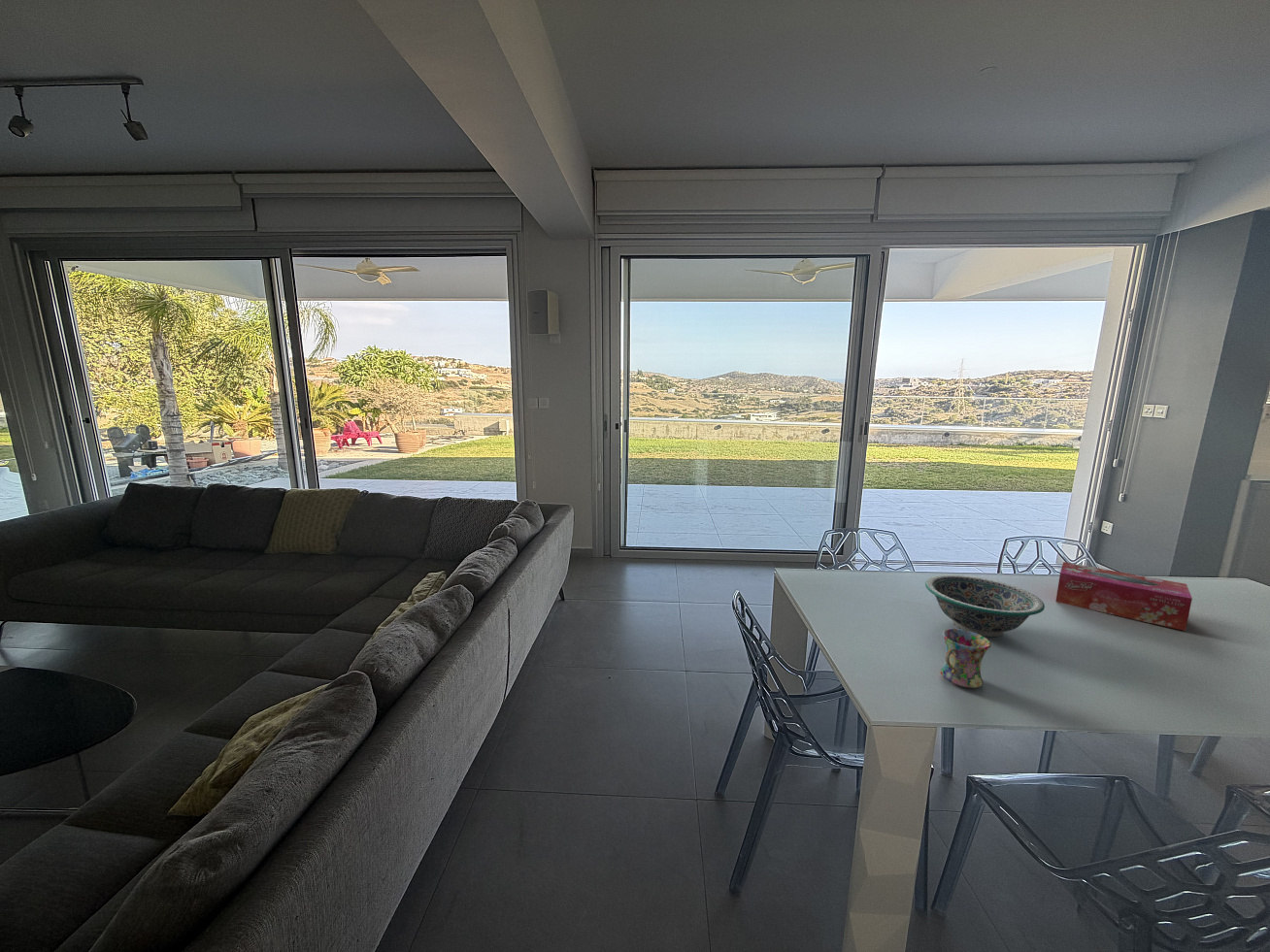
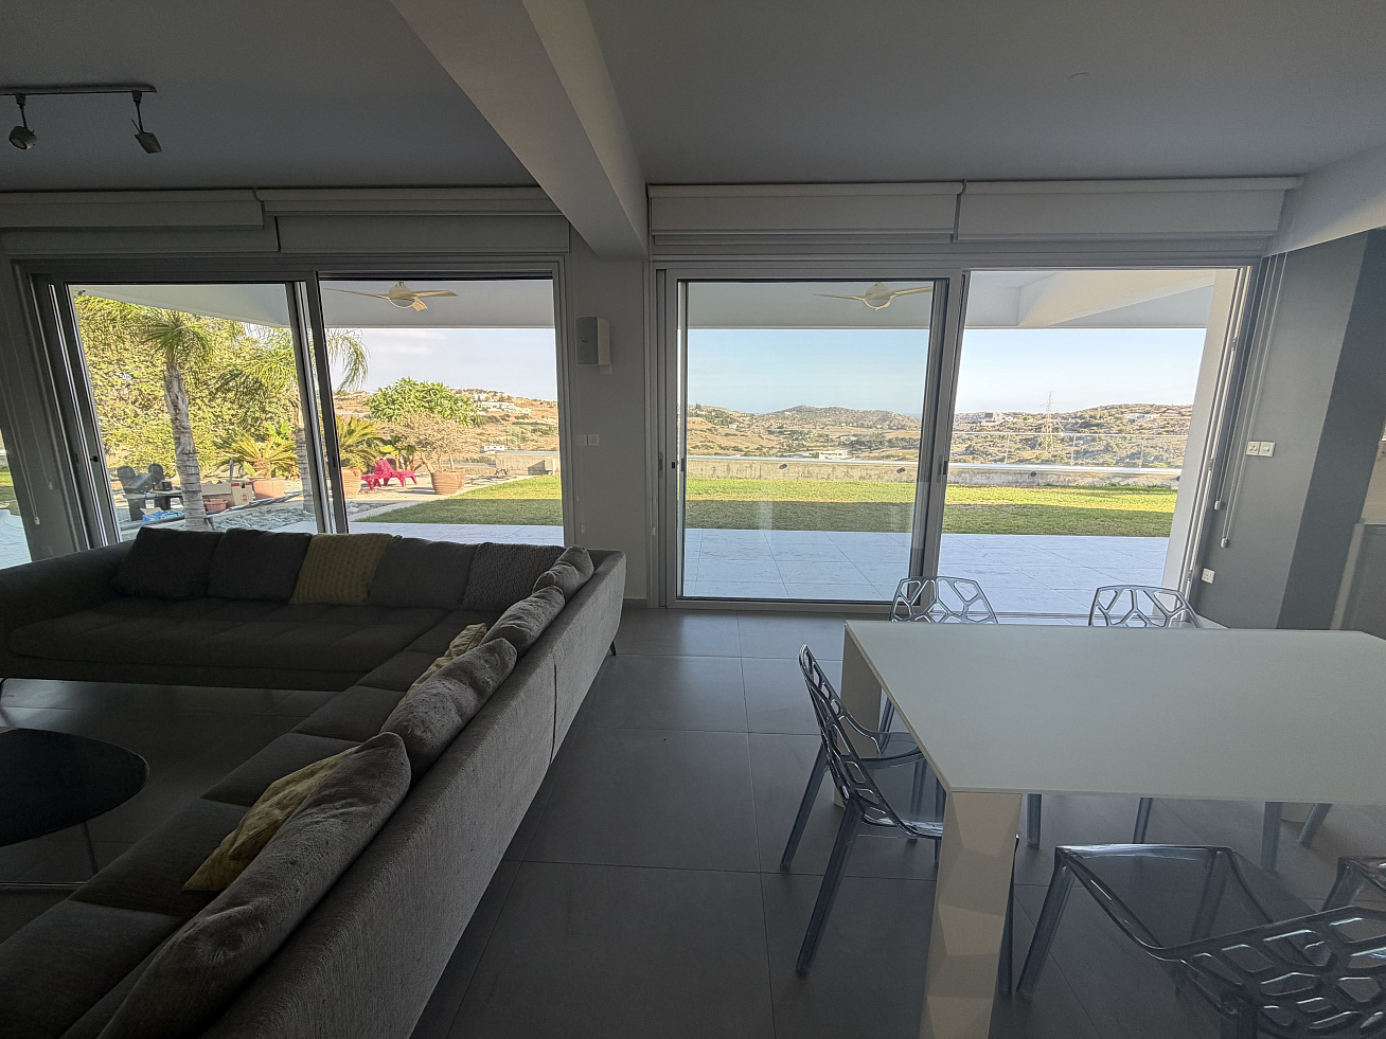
- decorative bowl [924,574,1046,638]
- tissue box [1054,561,1193,632]
- mug [939,628,991,689]
